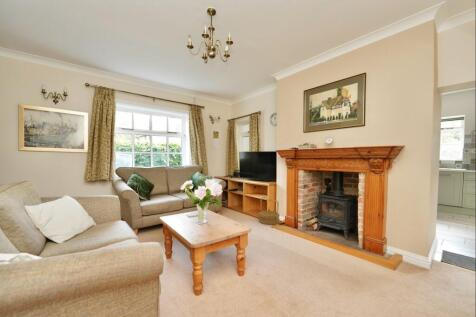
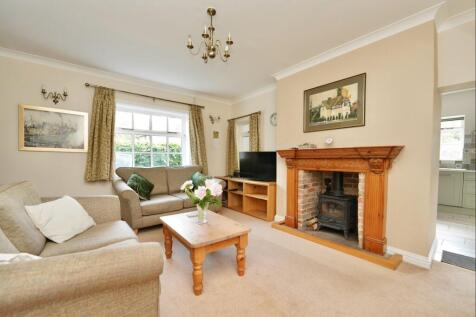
- basket [258,197,281,225]
